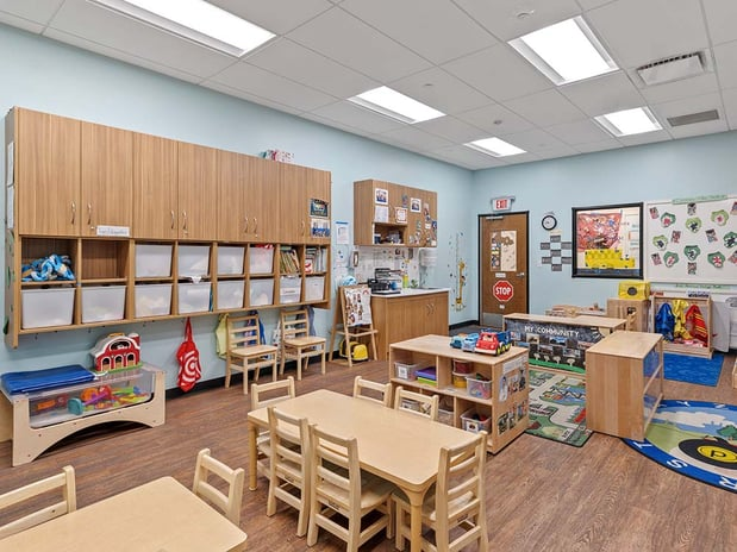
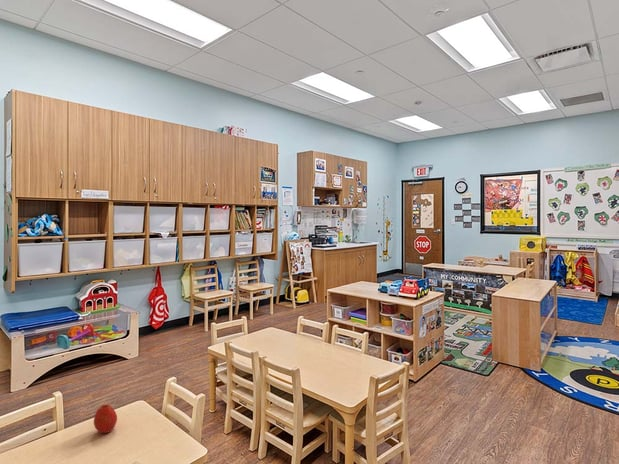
+ apple [93,404,118,434]
